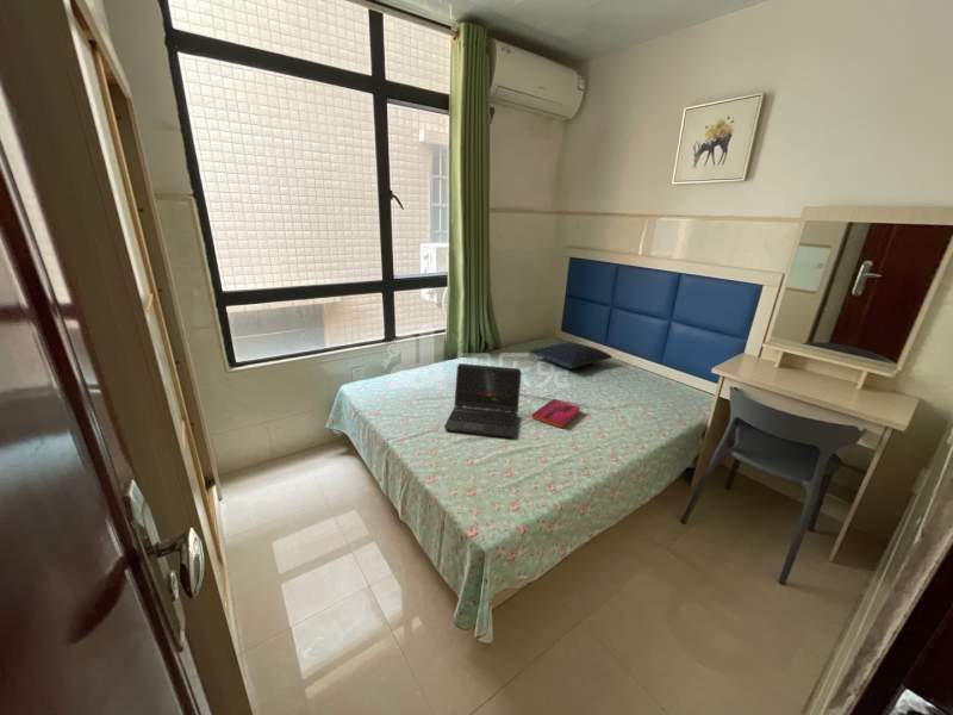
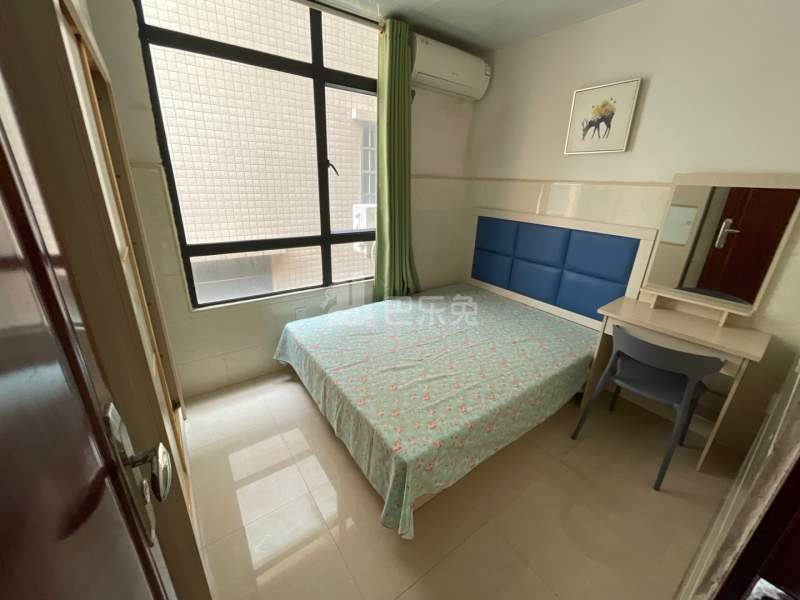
- laptop computer [443,362,523,439]
- pillow [528,341,613,369]
- hardback book [531,398,581,429]
